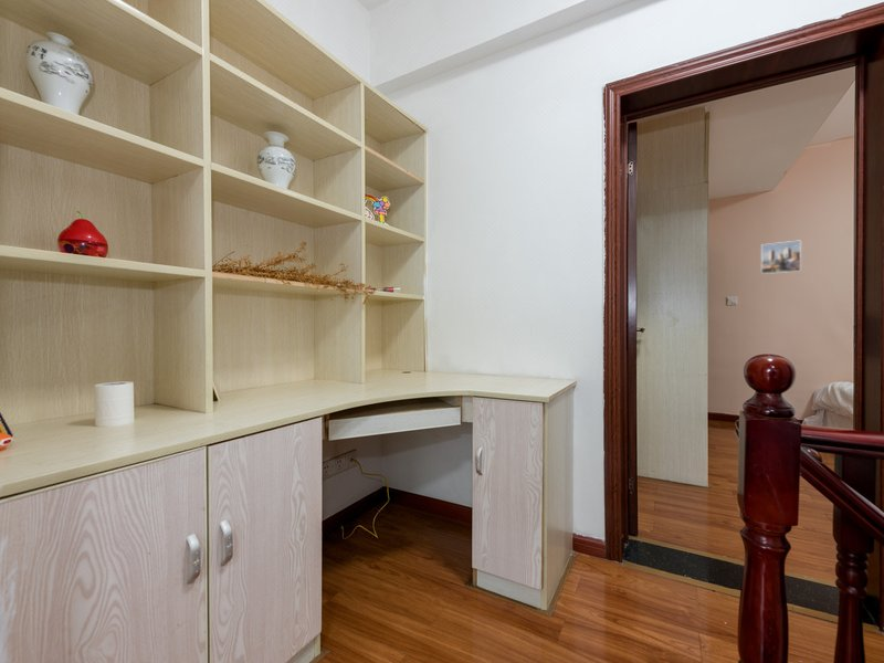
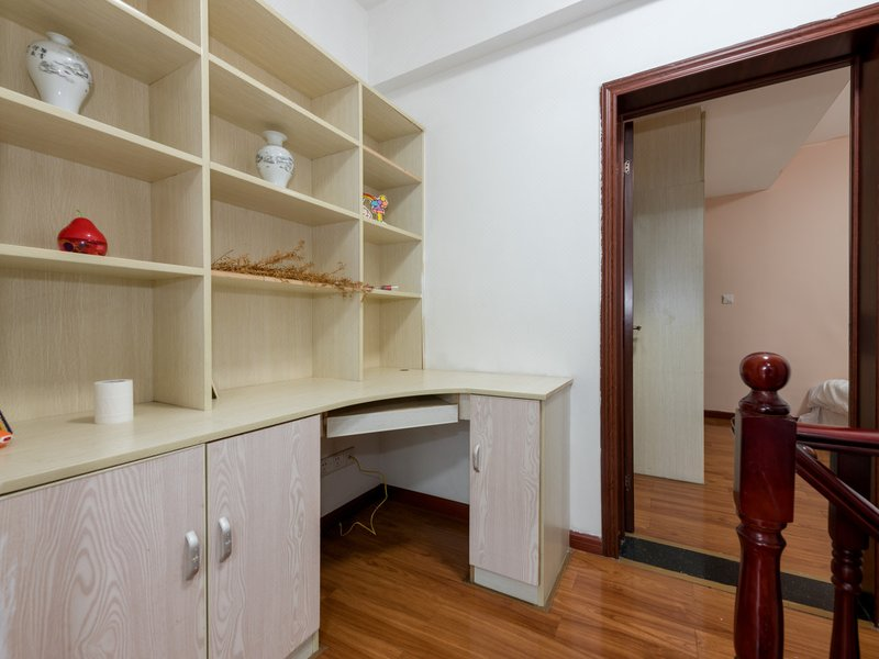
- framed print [760,239,802,275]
